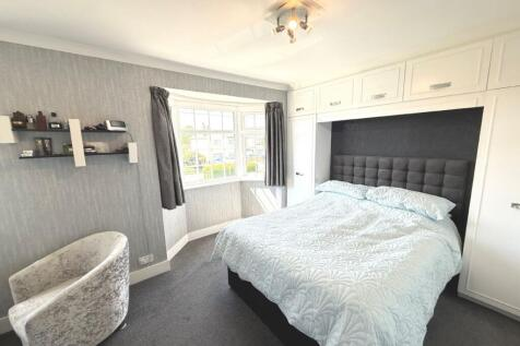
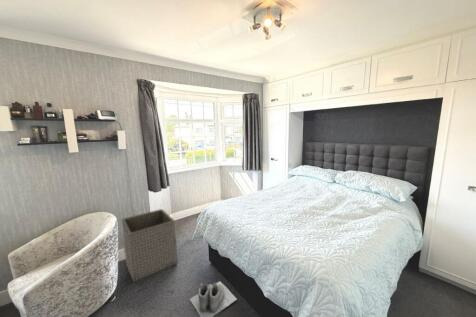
+ boots [189,280,238,317]
+ laundry basket [121,208,179,284]
